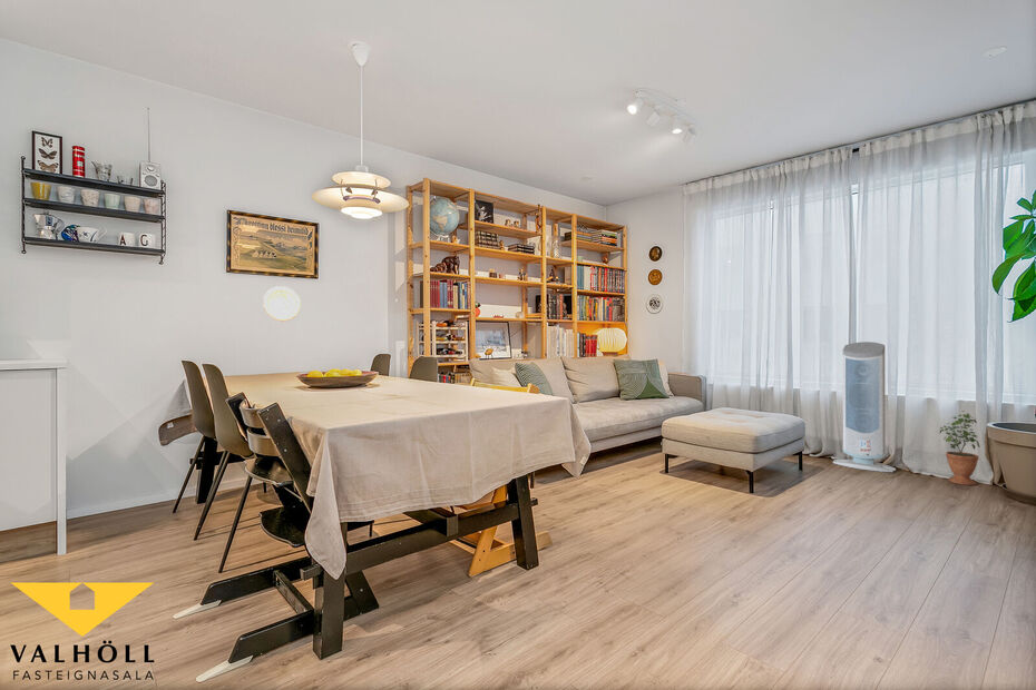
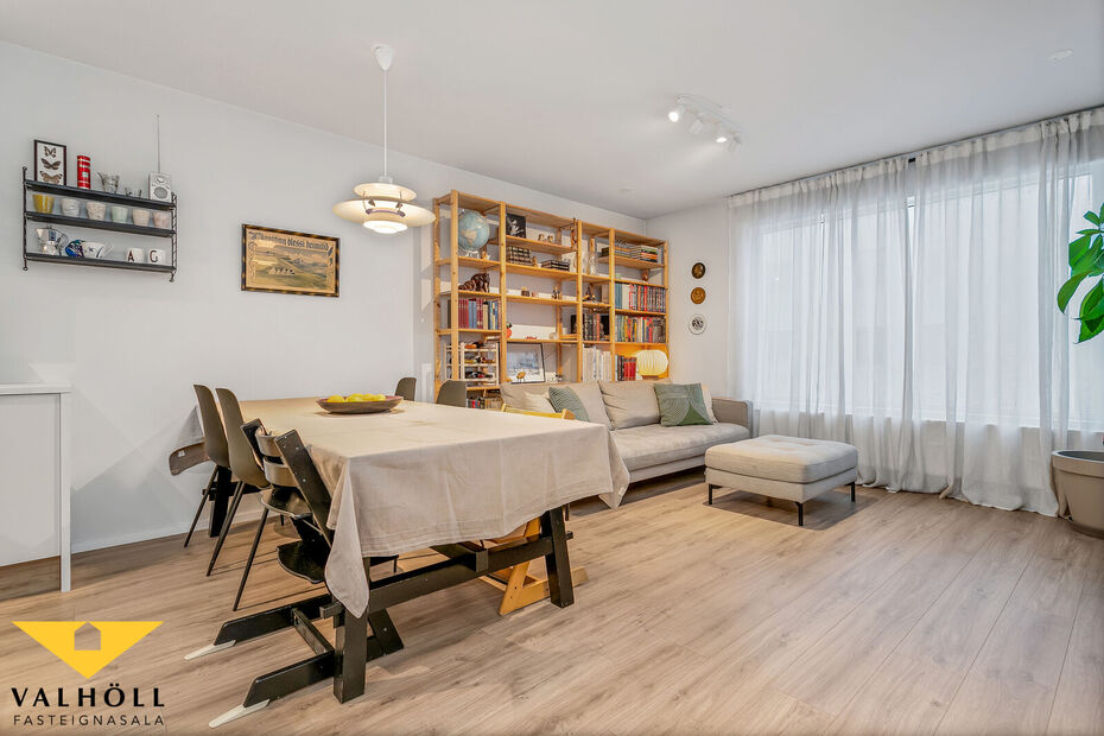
- air purifier [832,341,897,473]
- potted plant [939,410,980,486]
- decorative plate [262,285,302,322]
